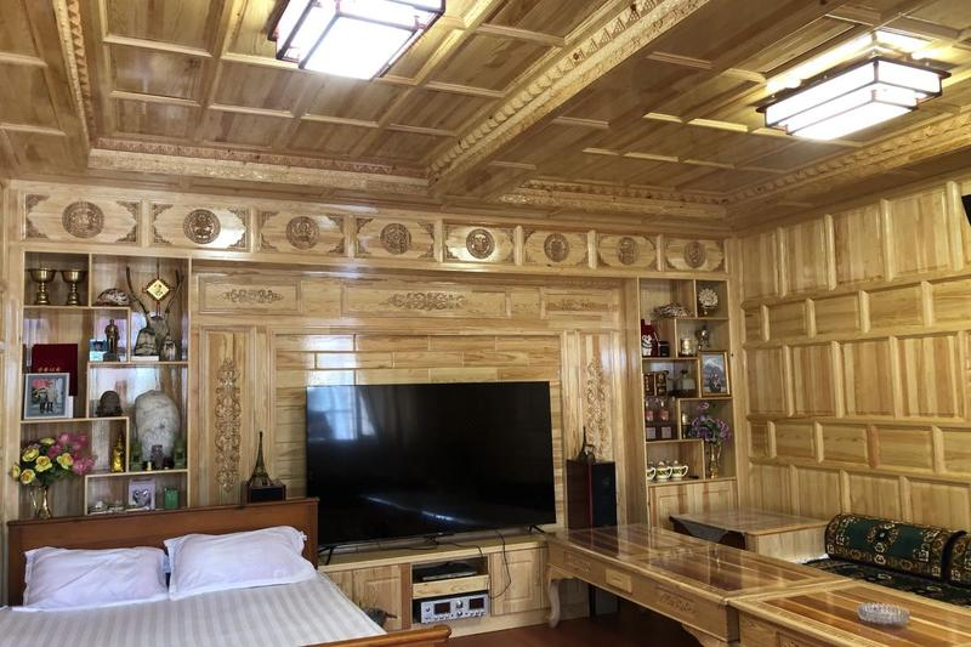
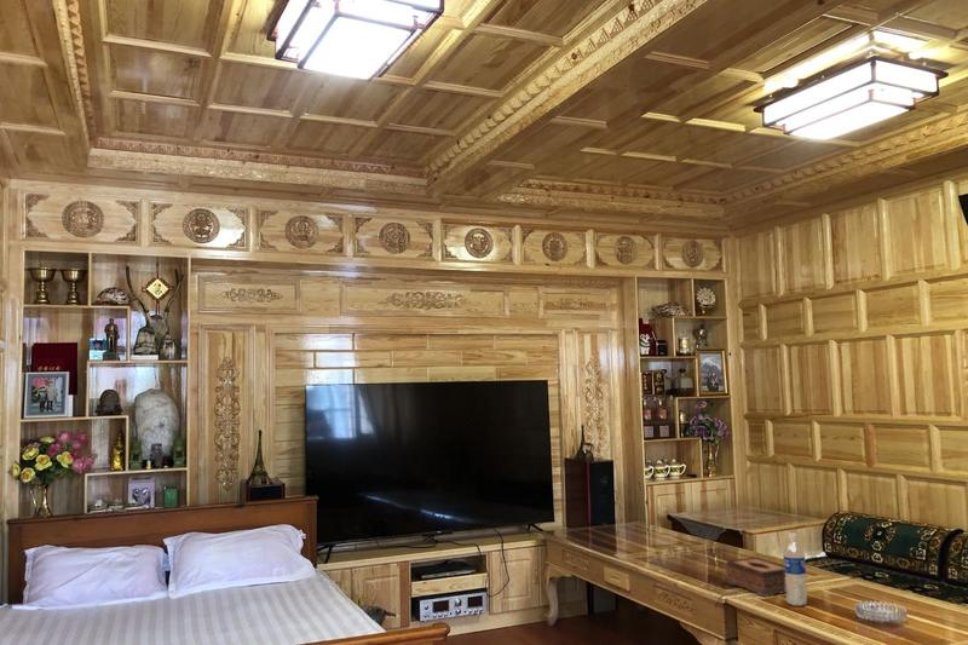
+ tissue box [725,555,785,598]
+ water bottle [782,532,808,607]
